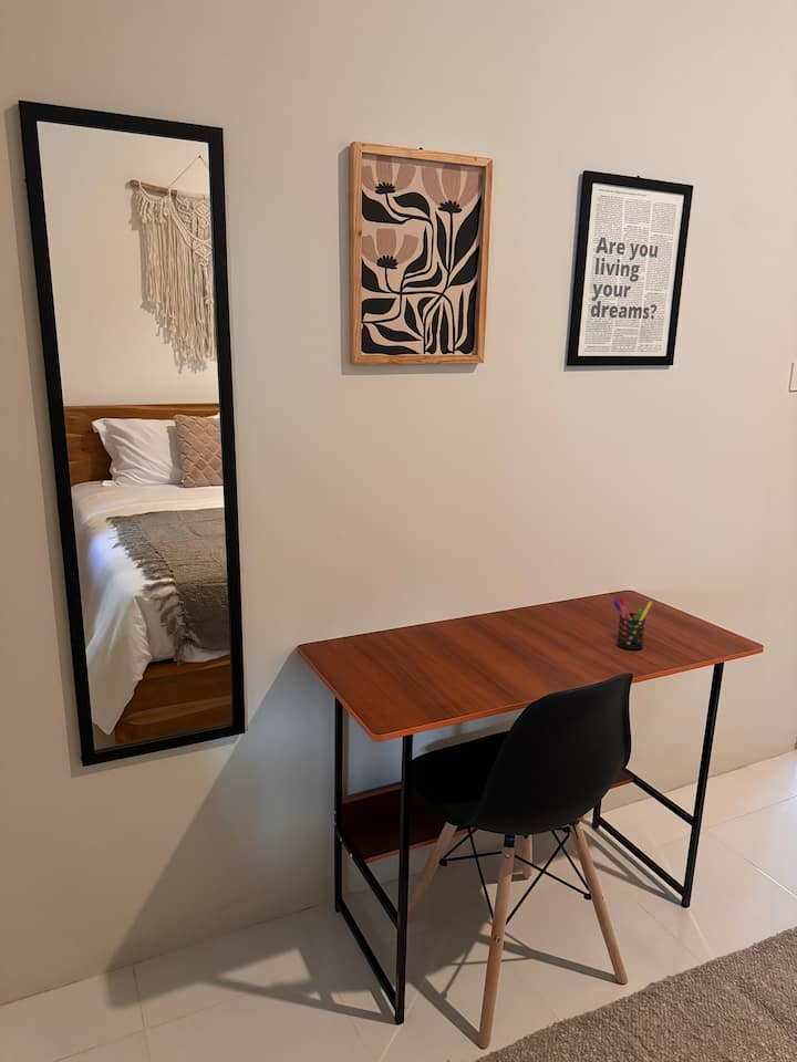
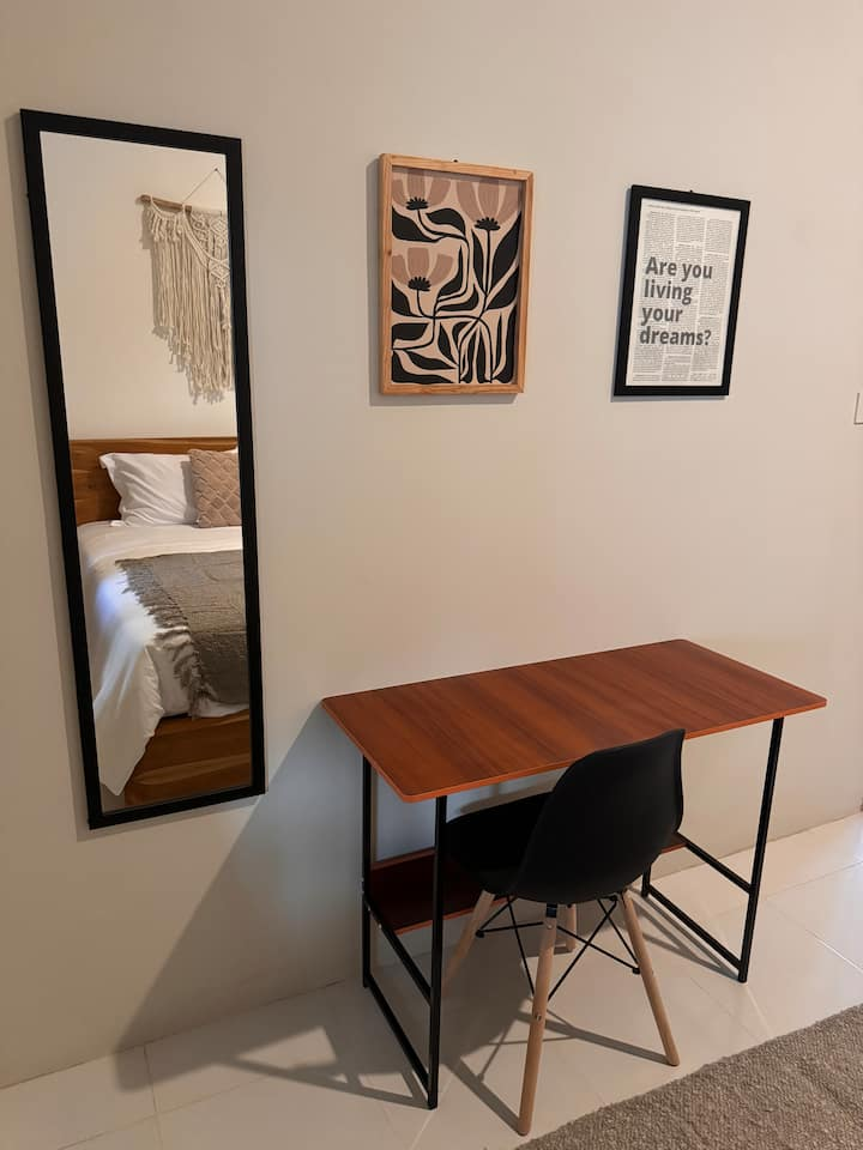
- pen holder [612,594,653,650]
